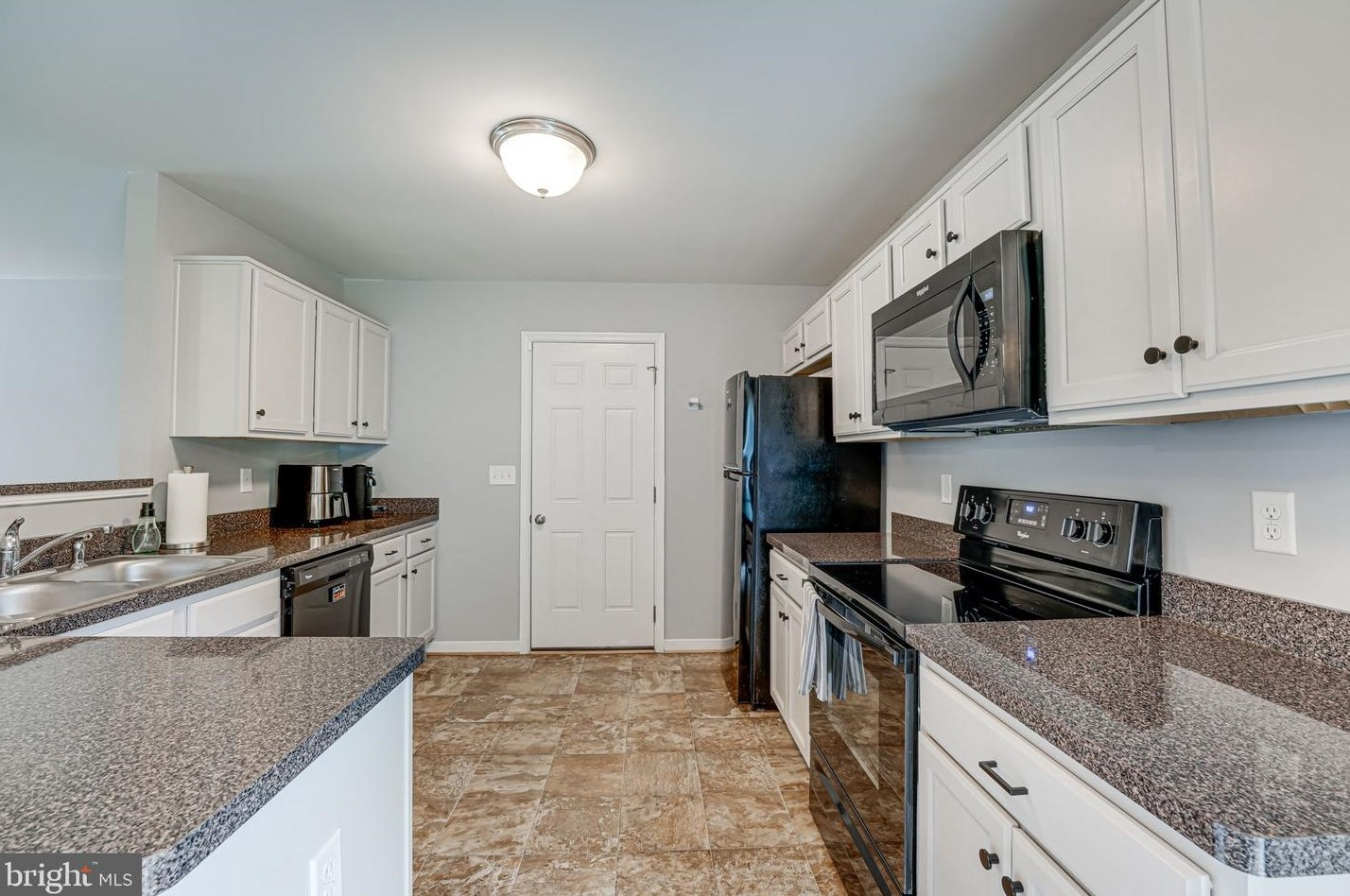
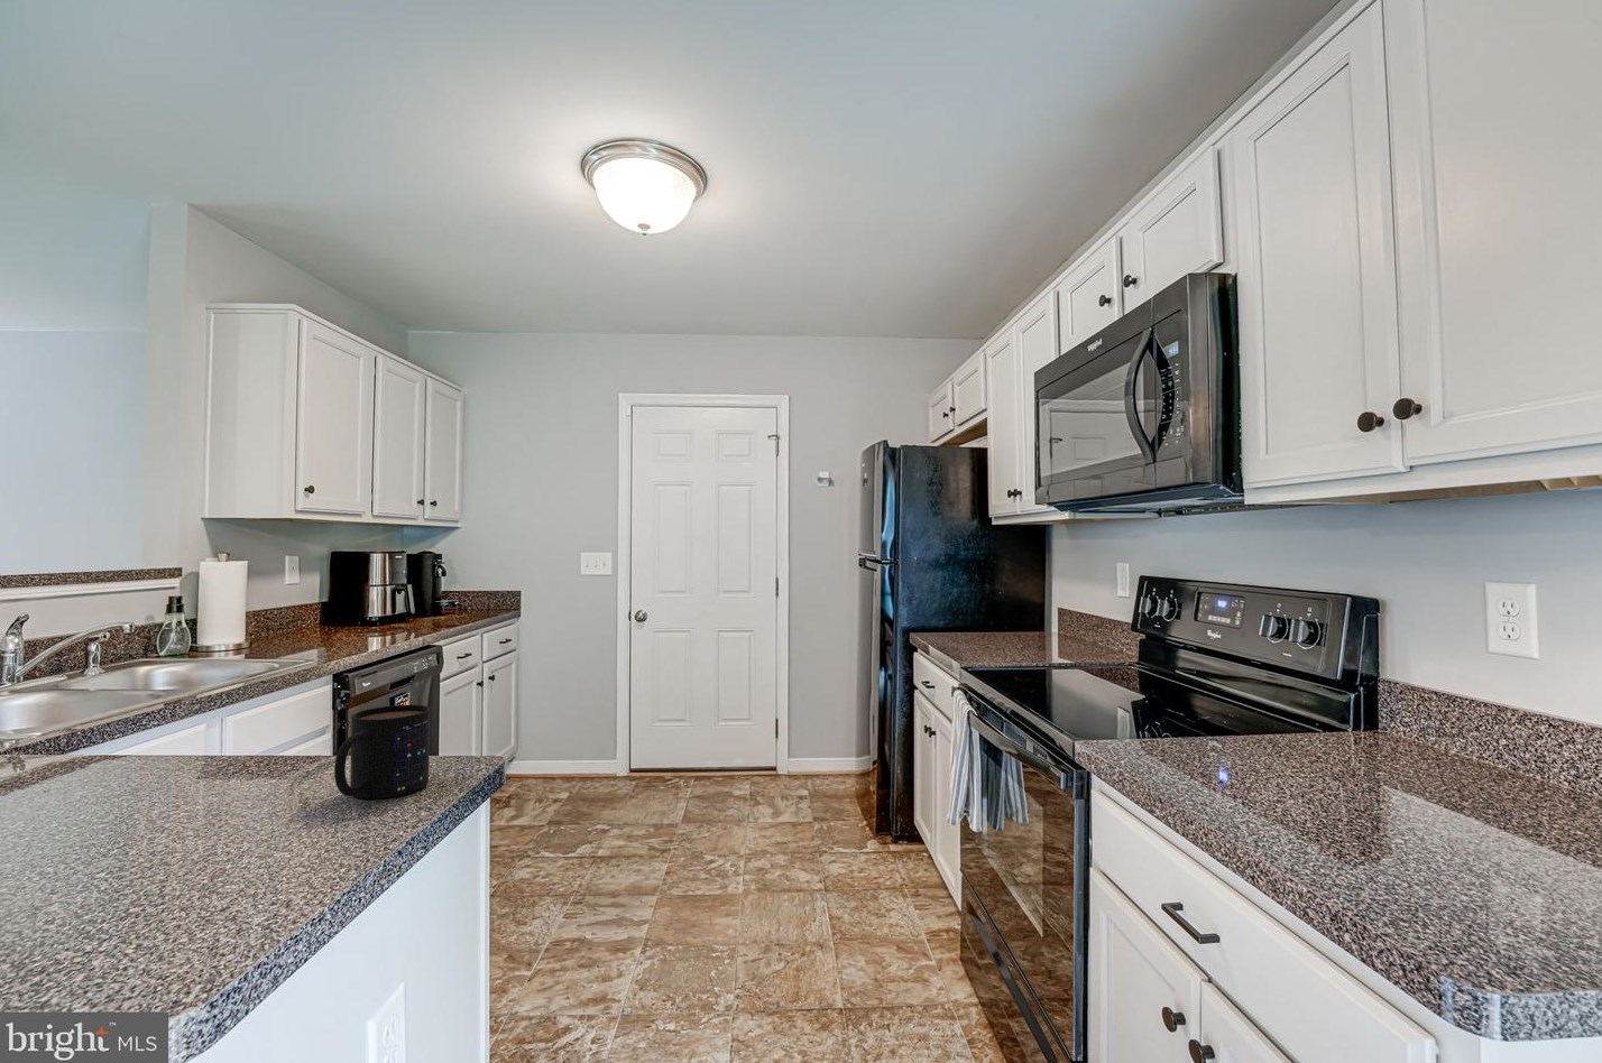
+ mug [333,705,431,800]
